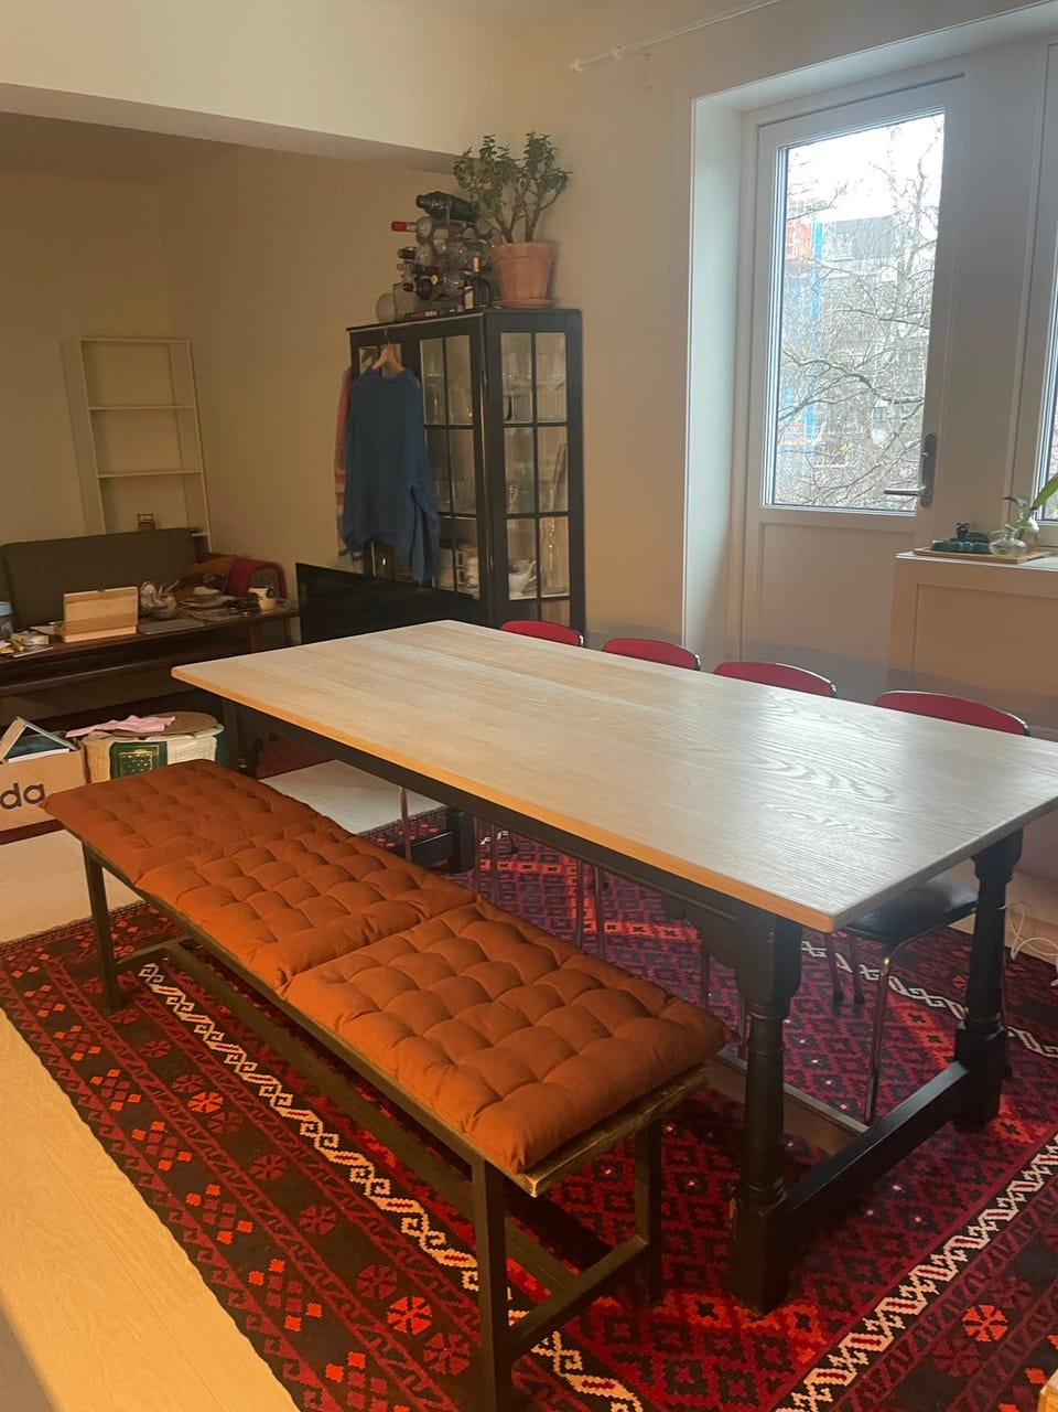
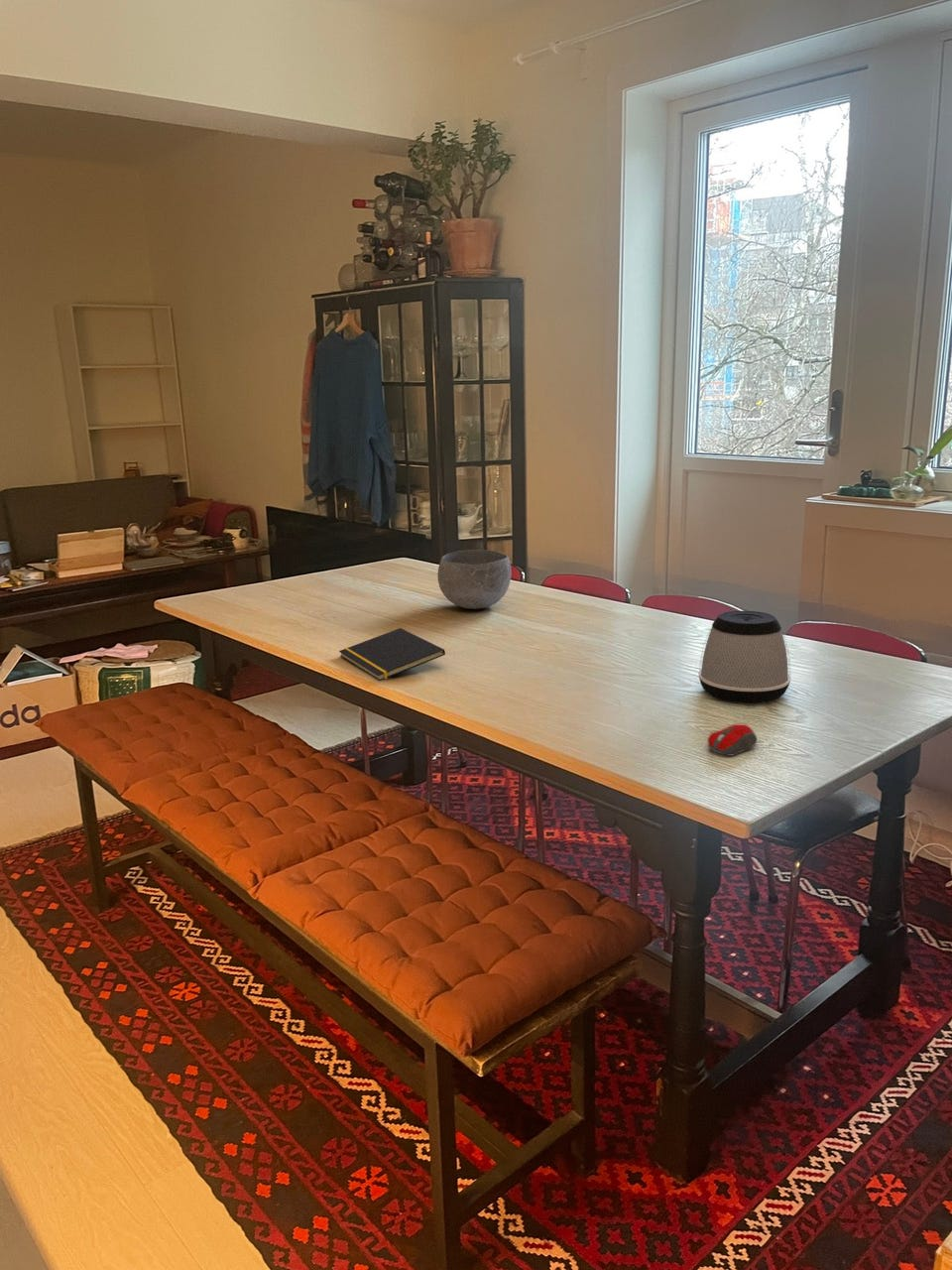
+ computer mouse [706,723,759,757]
+ notepad [338,627,446,682]
+ speaker [697,610,791,704]
+ bowl [436,549,513,610]
